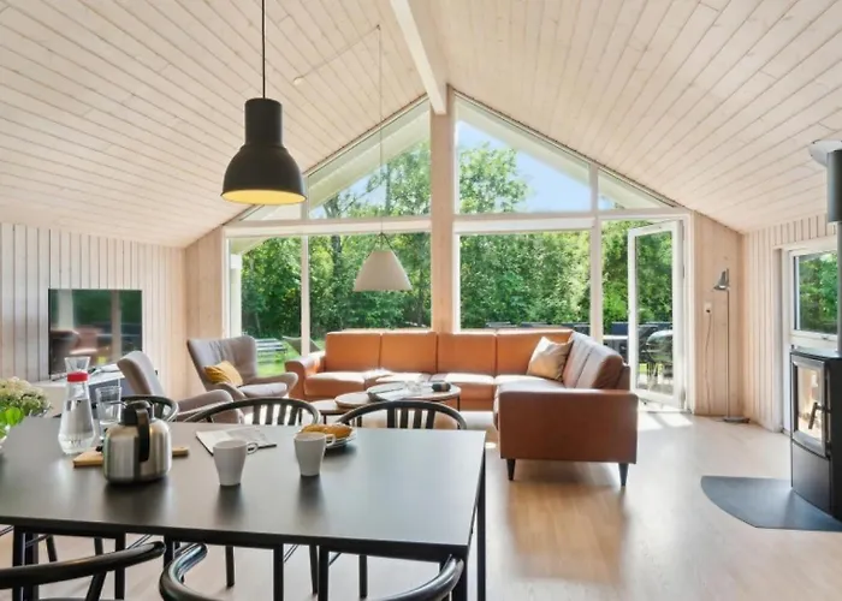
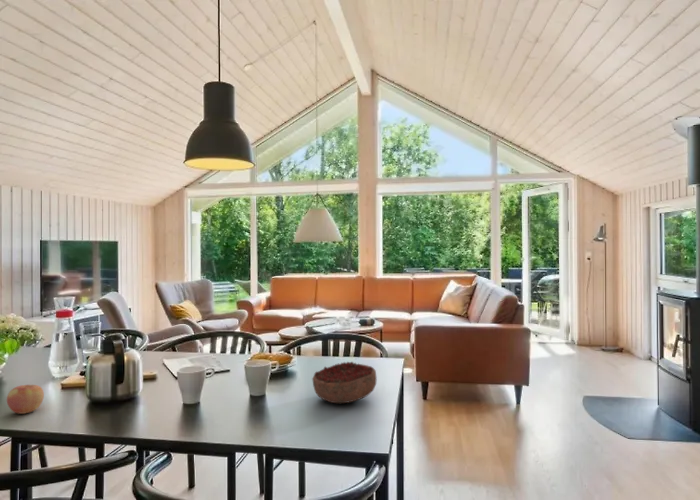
+ decorative bowl [311,361,378,404]
+ apple [6,384,45,415]
